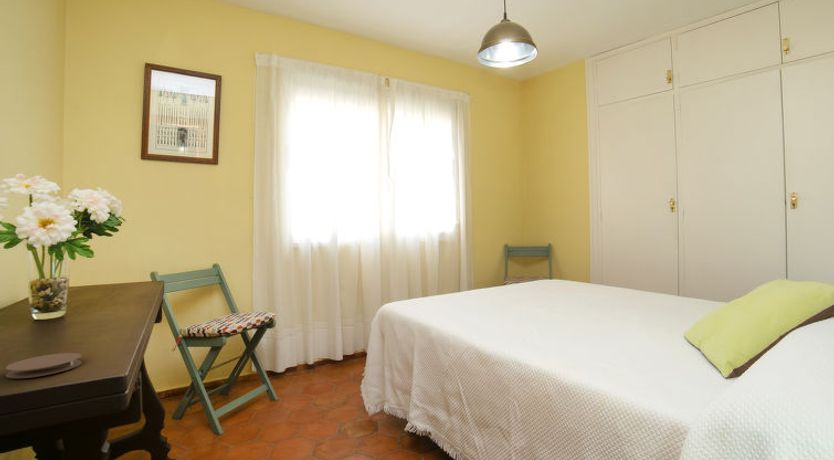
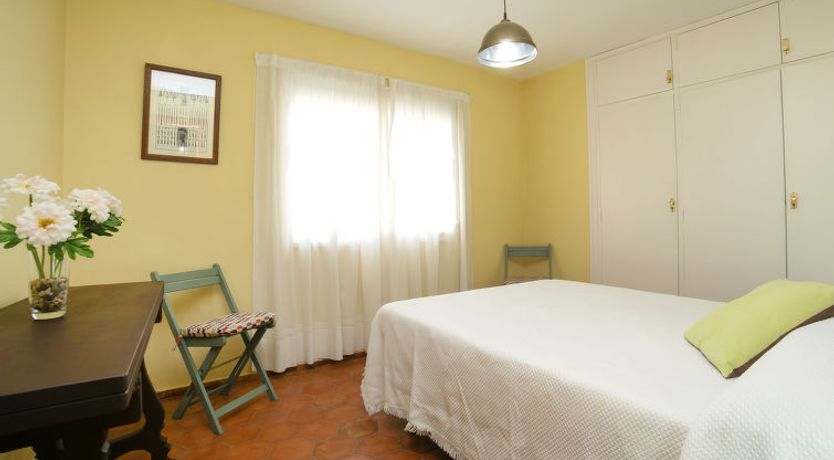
- coaster [5,352,83,379]
